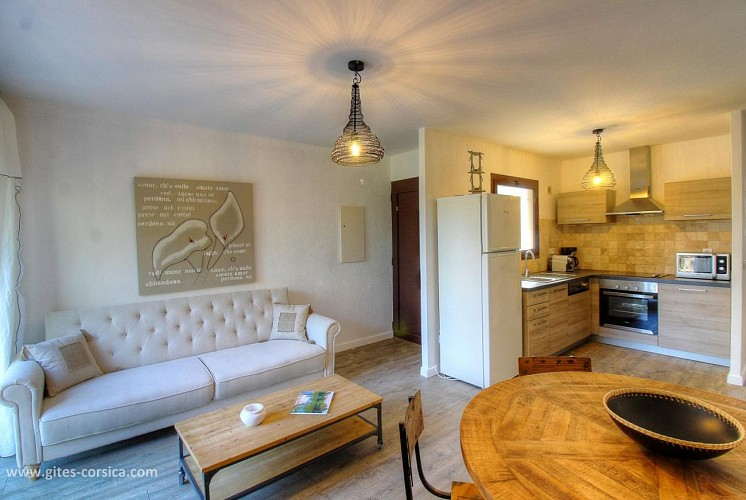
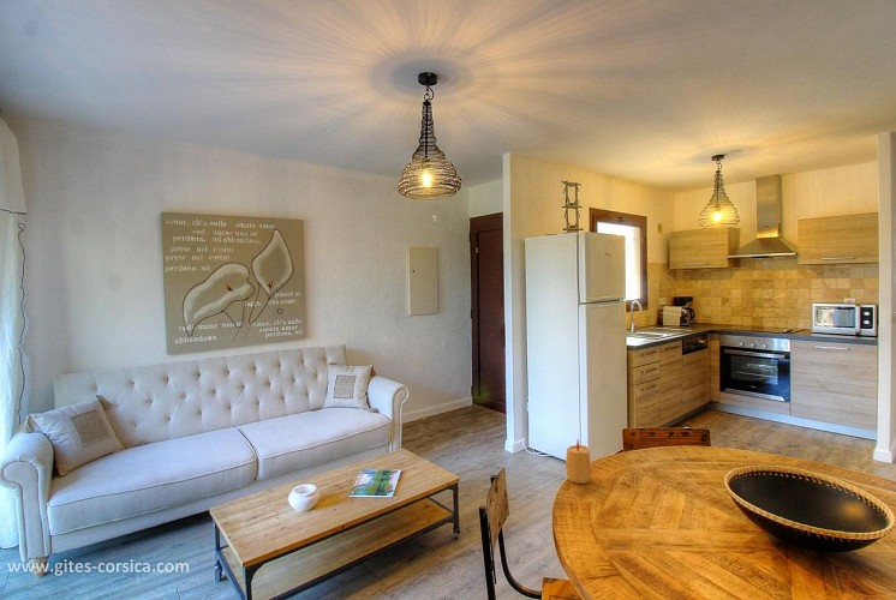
+ candle [565,439,592,485]
